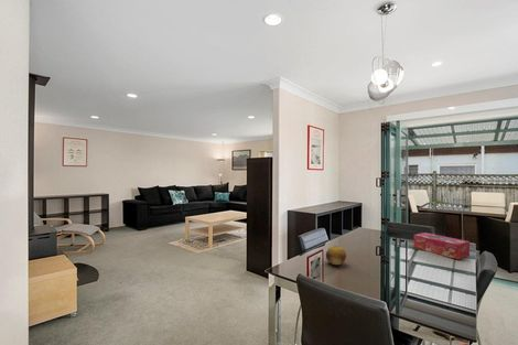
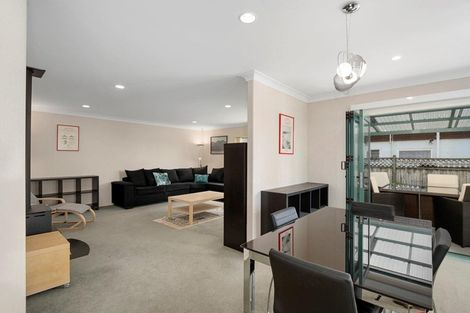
- fruit [325,245,347,266]
- tissue box [413,231,471,260]
